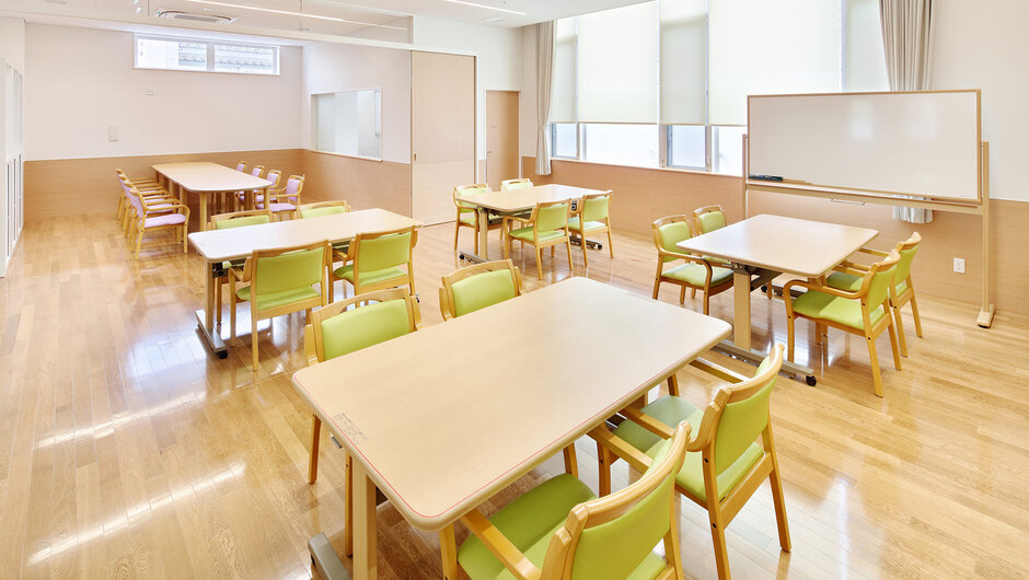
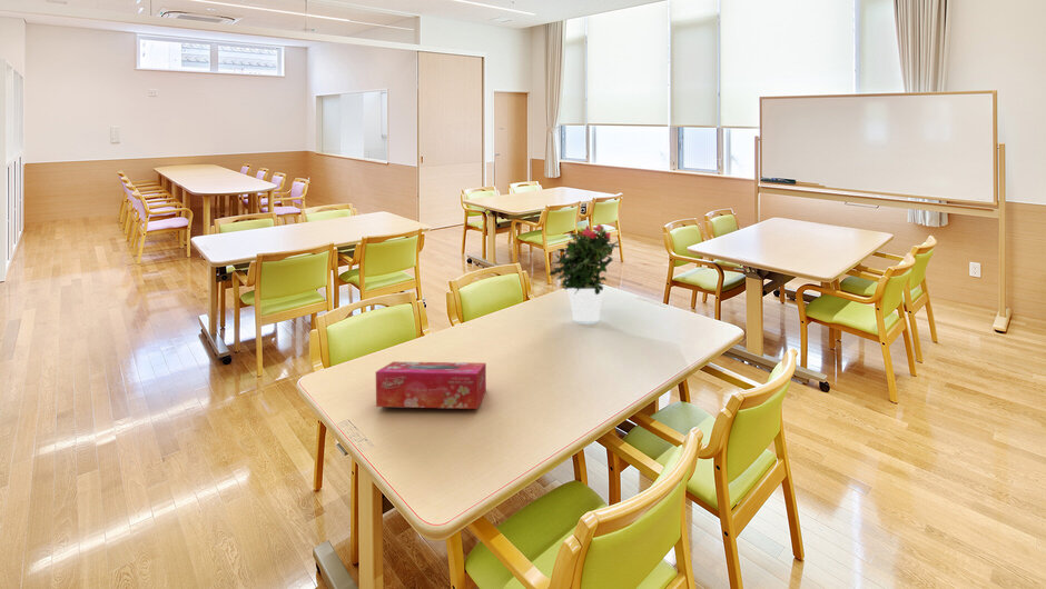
+ potted flower [547,223,622,322]
+ tissue box [375,361,487,410]
